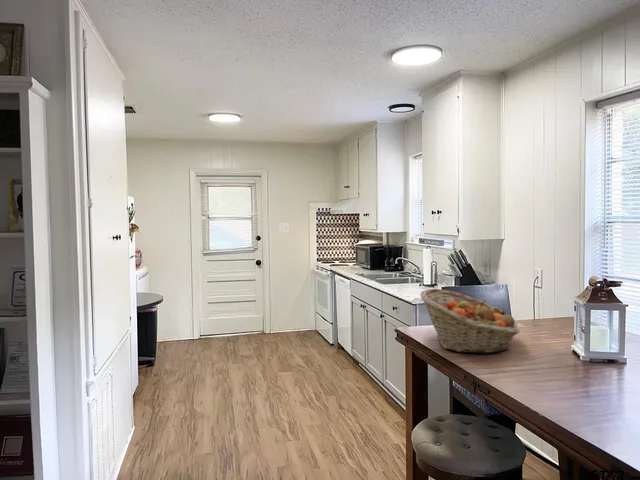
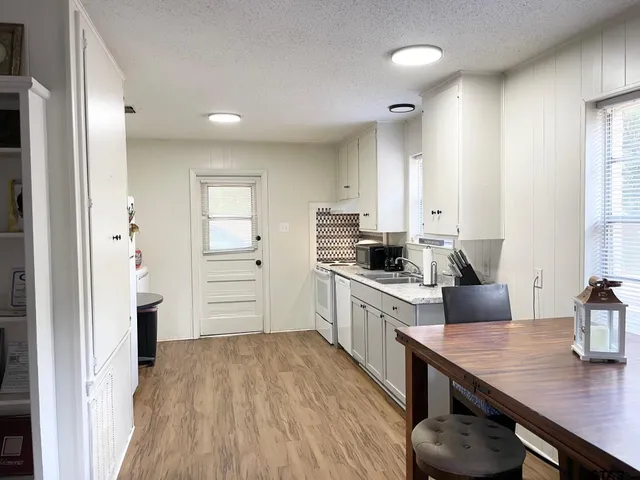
- fruit basket [419,288,521,354]
